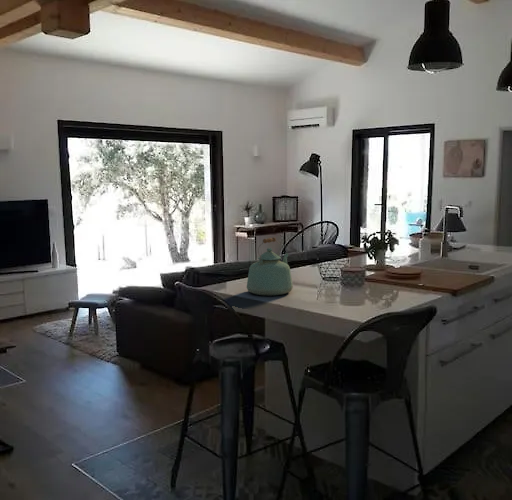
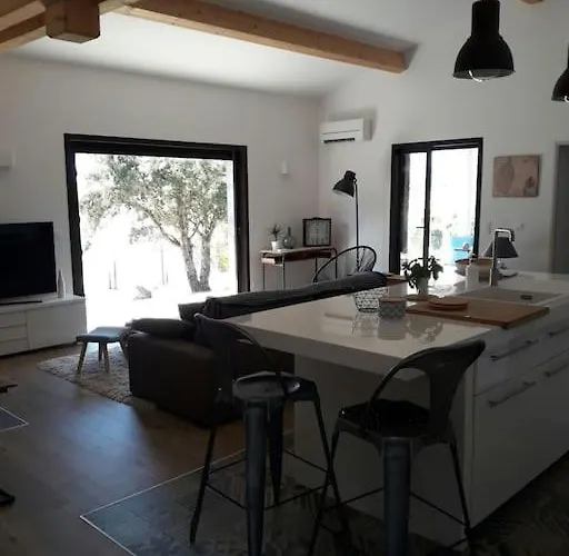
- kettle [246,236,294,297]
